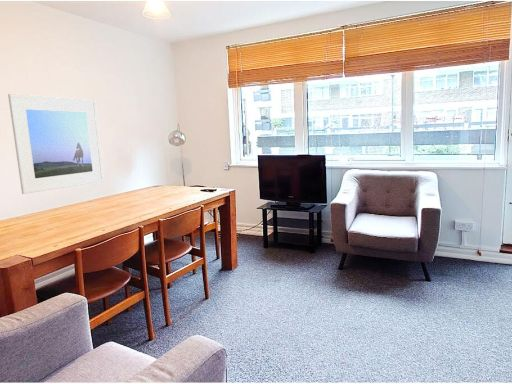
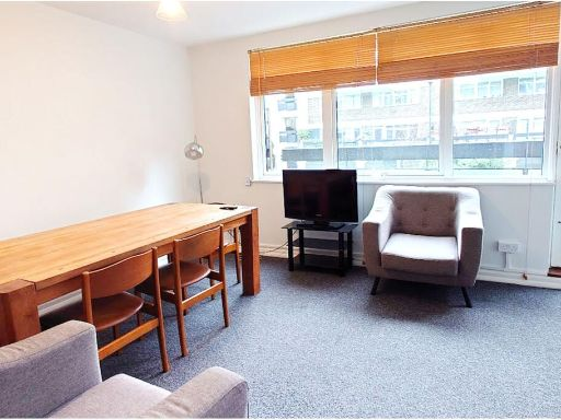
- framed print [7,93,105,195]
